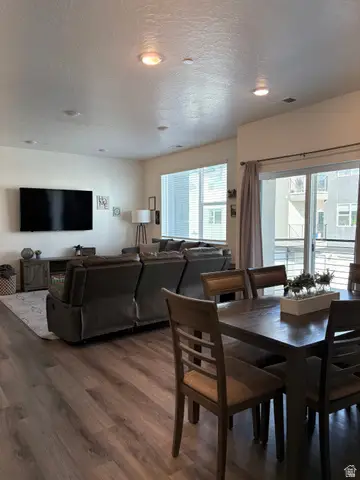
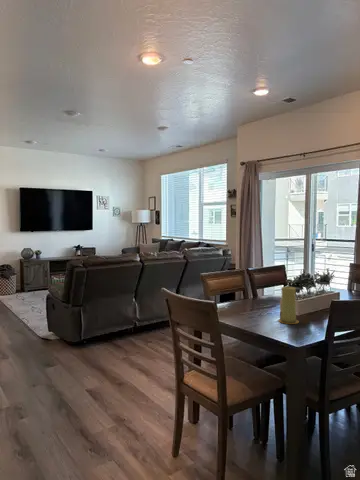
+ candle [277,286,300,325]
